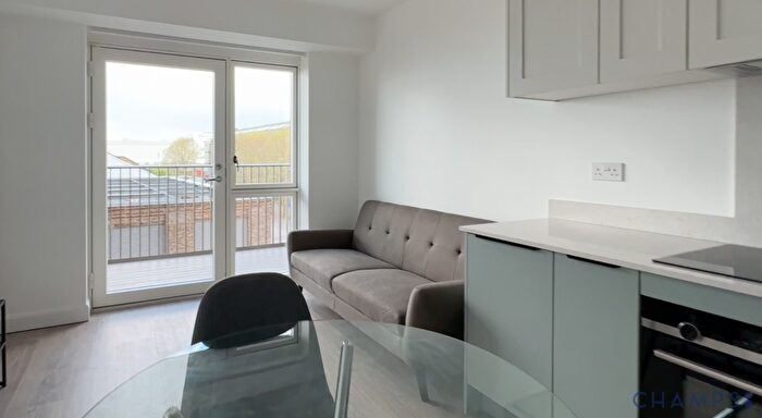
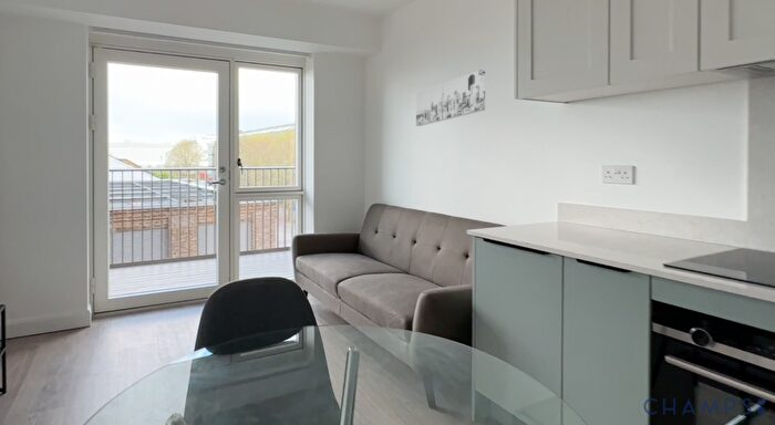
+ wall art [415,69,486,127]
